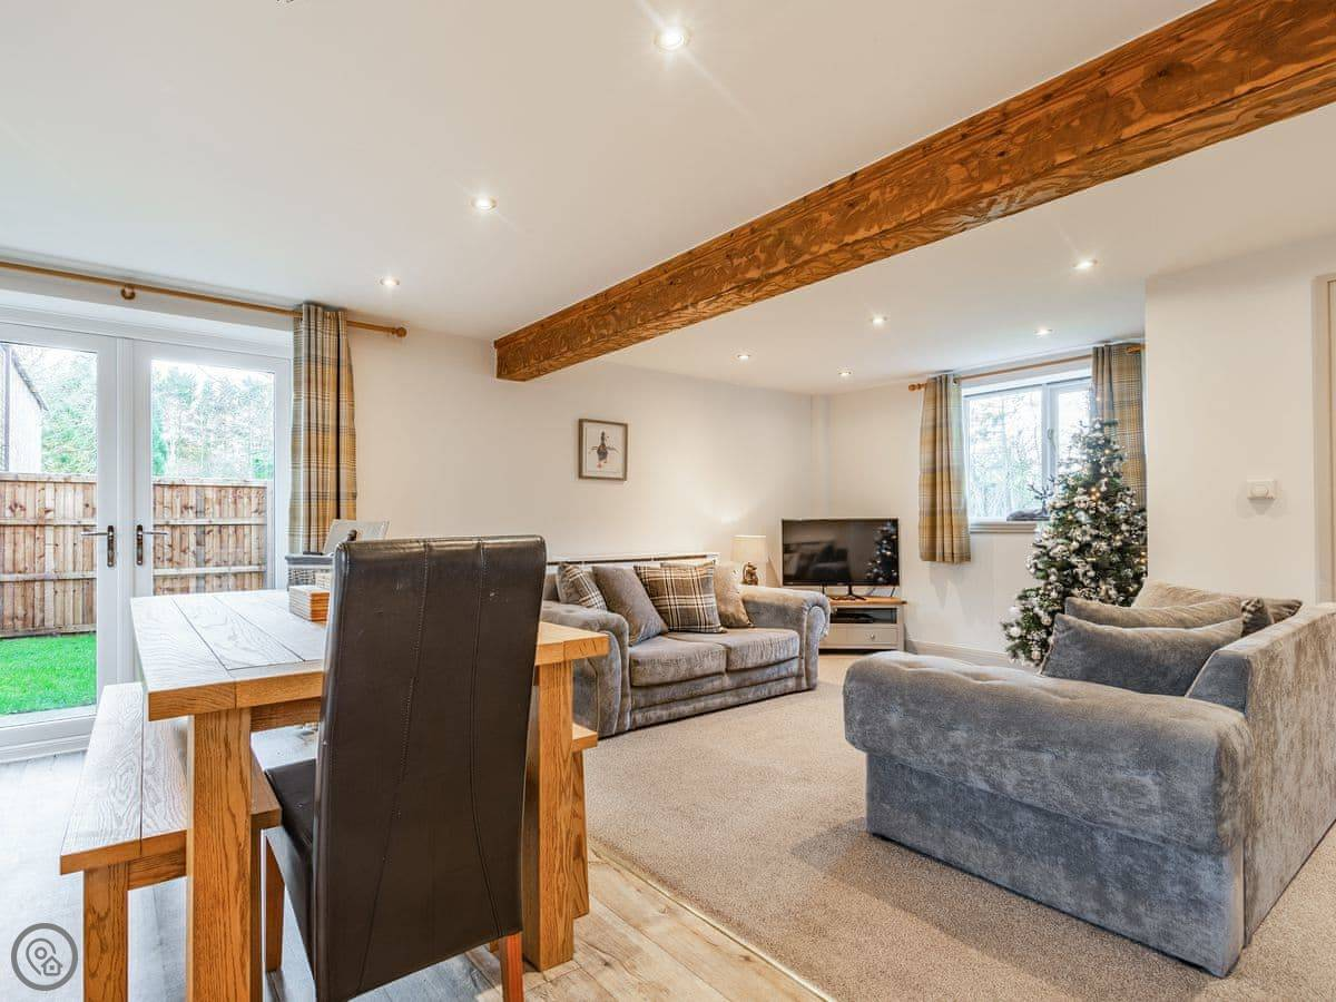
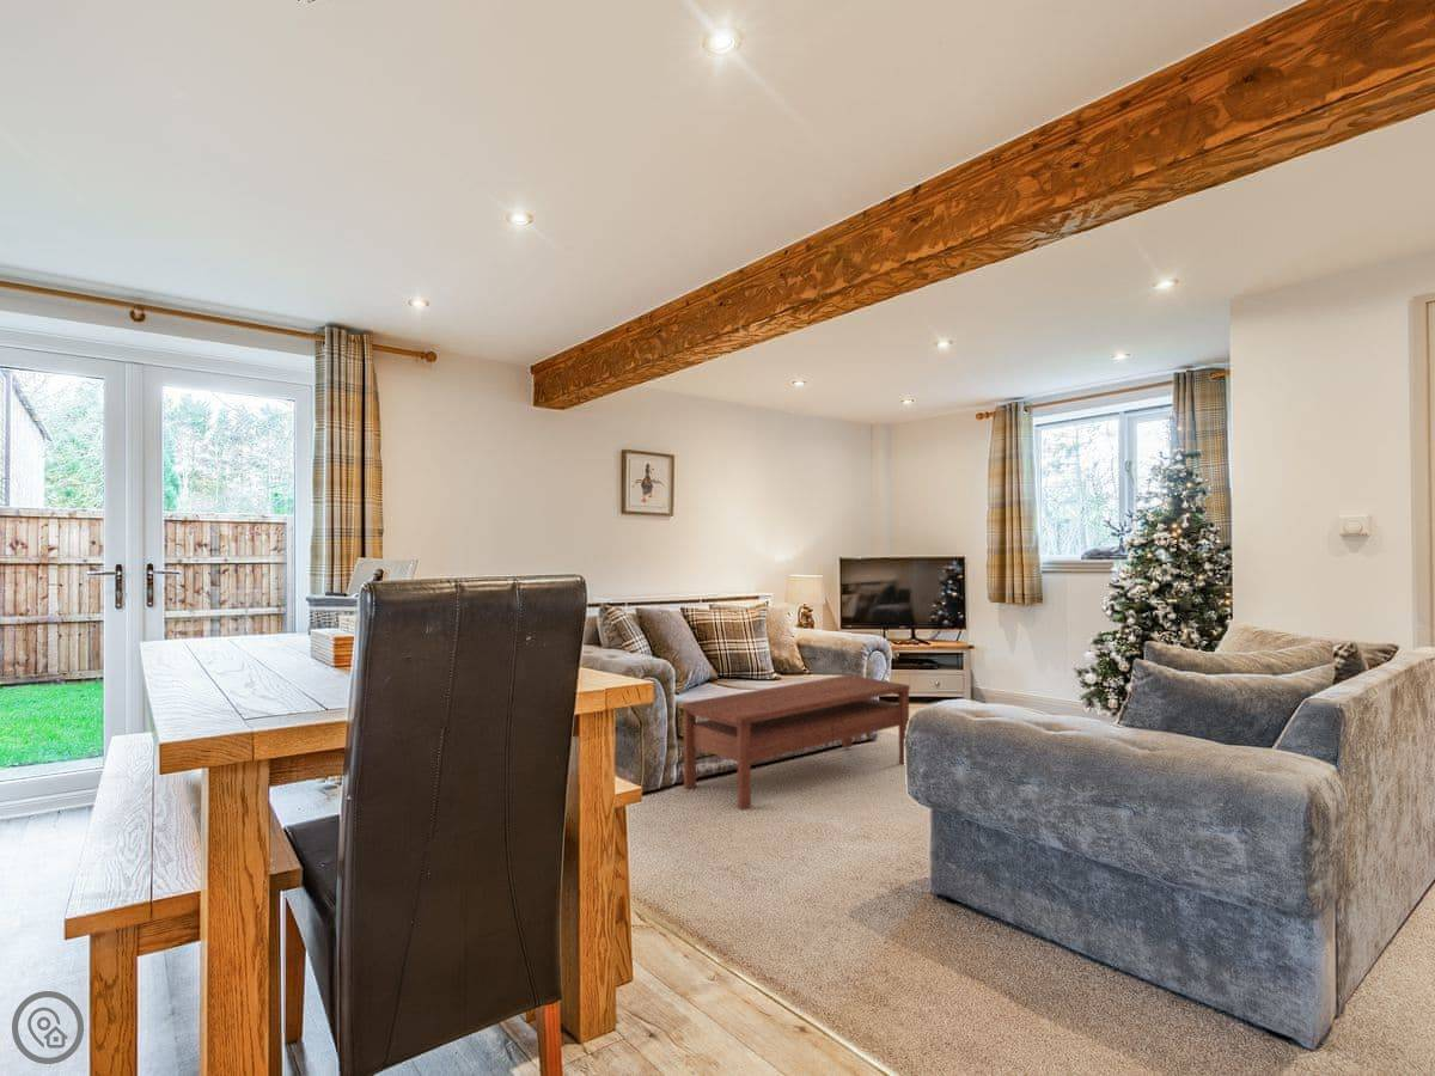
+ coffee table [682,674,911,812]
